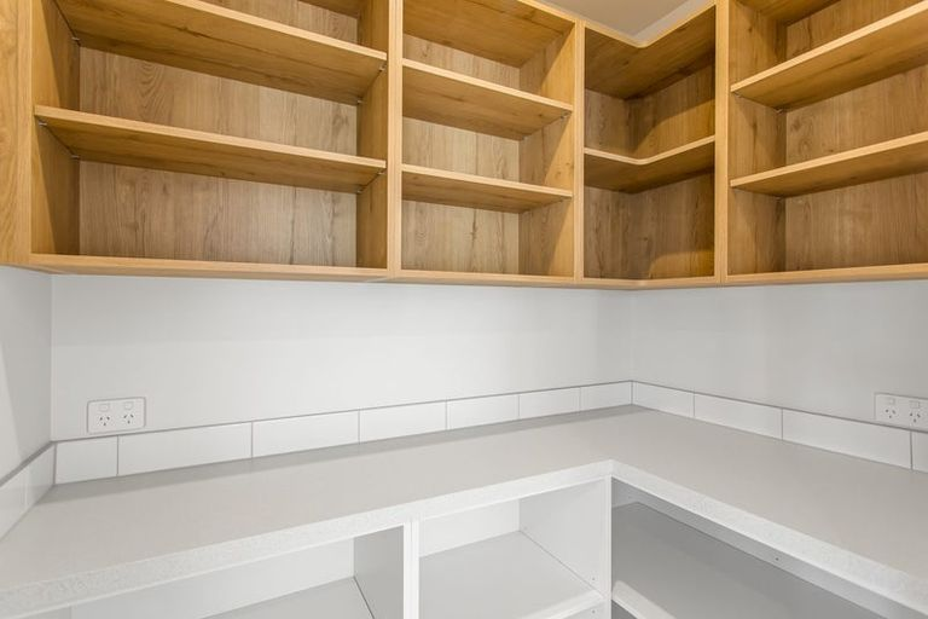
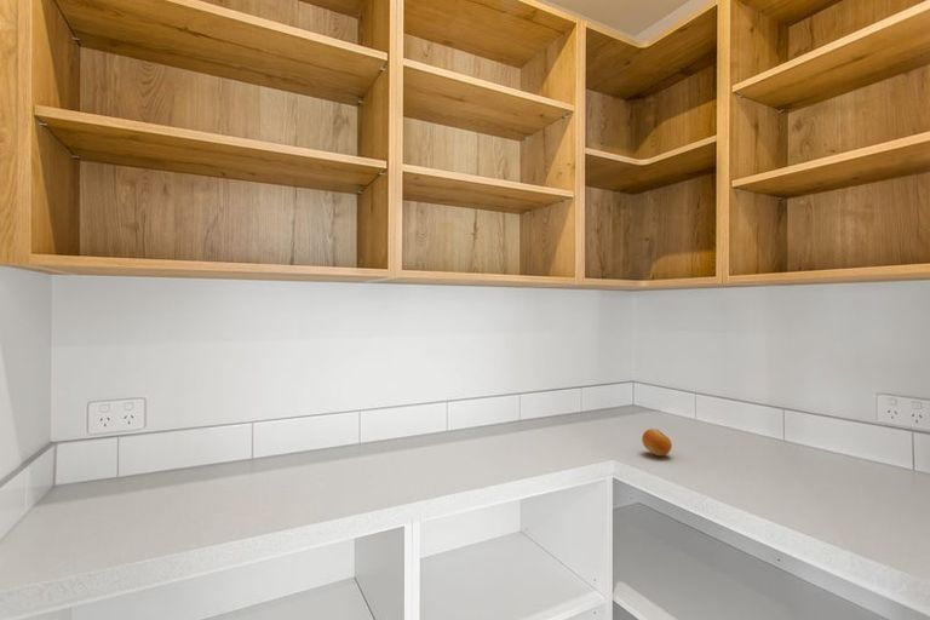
+ fruit [641,427,673,458]
